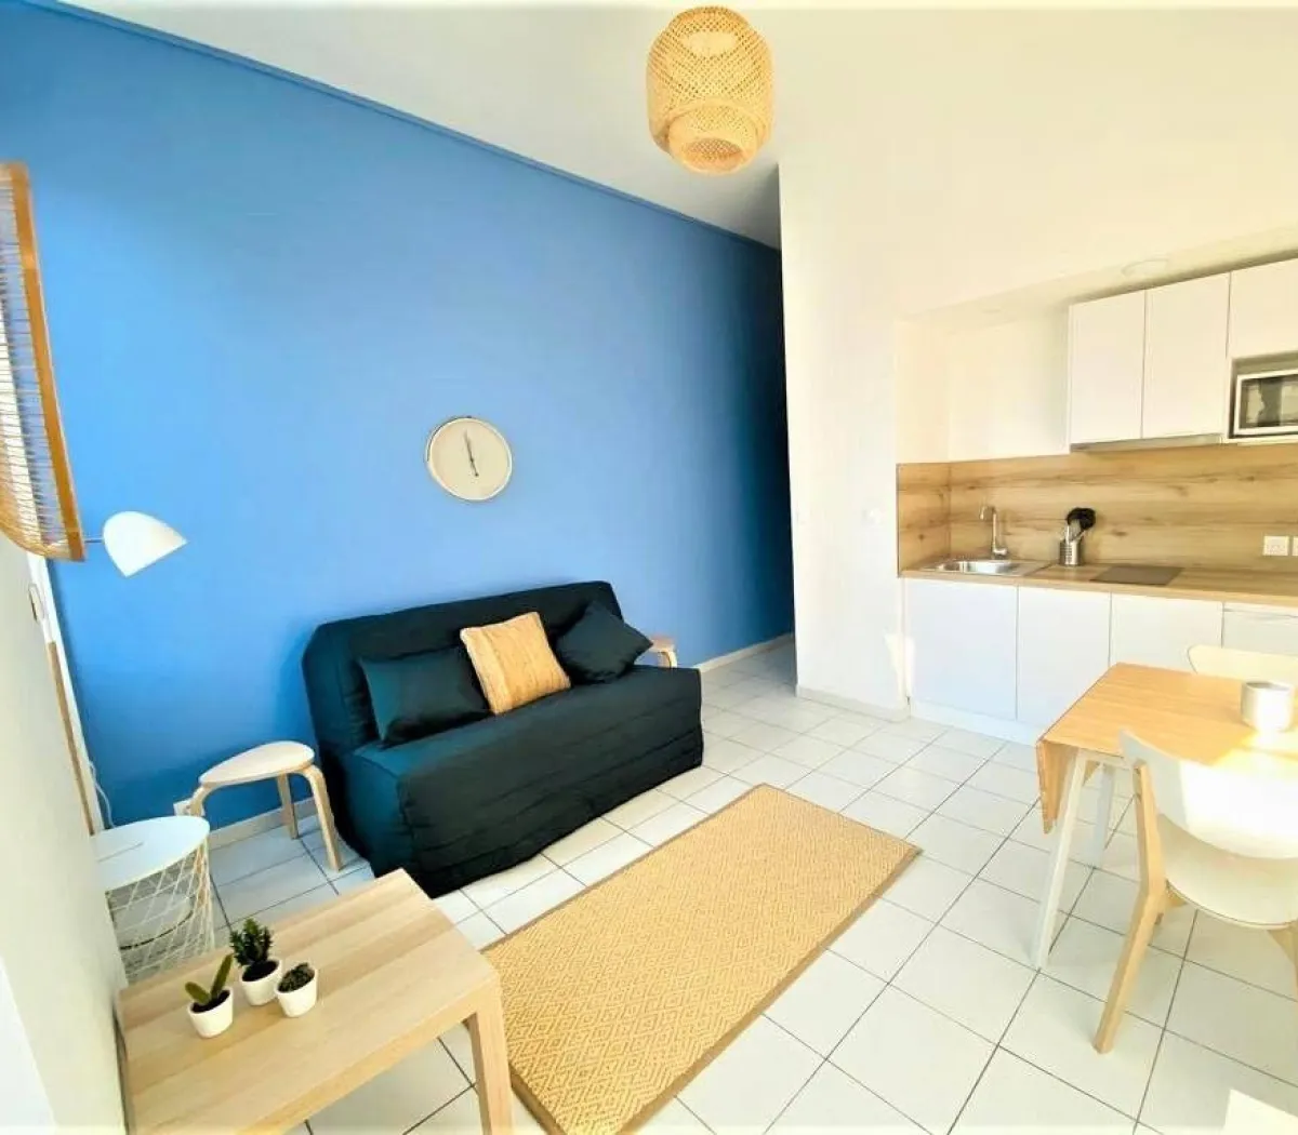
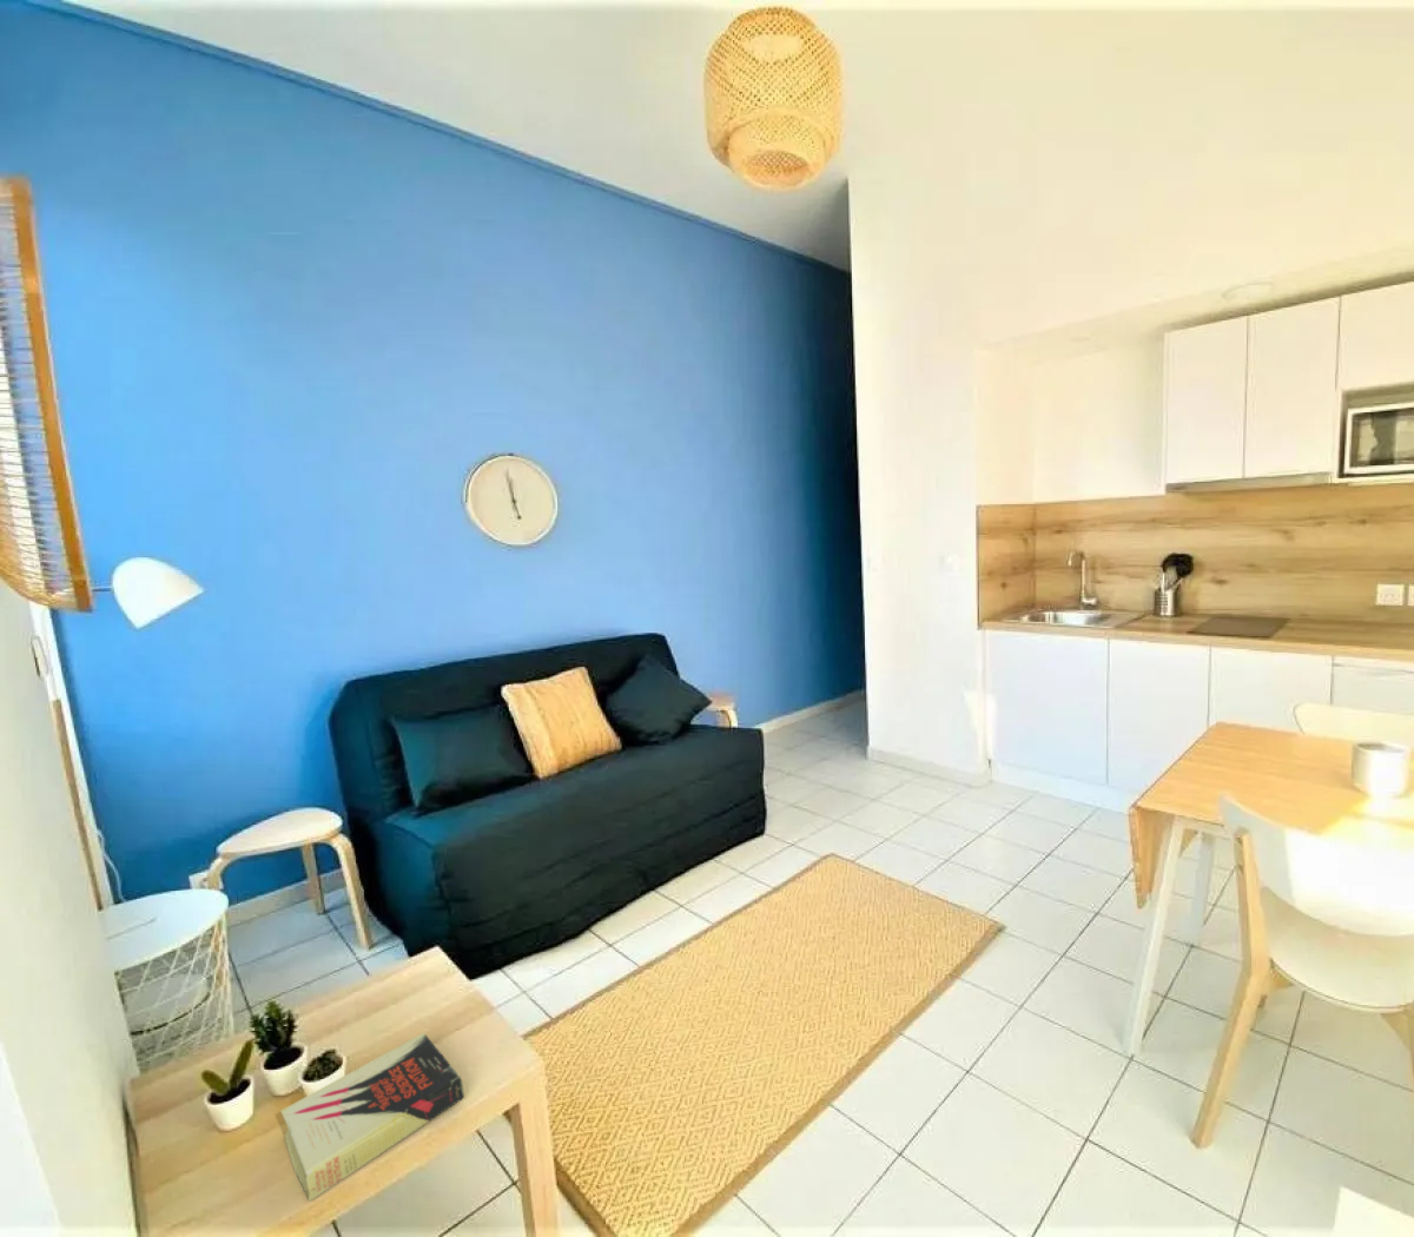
+ book [279,1031,465,1203]
